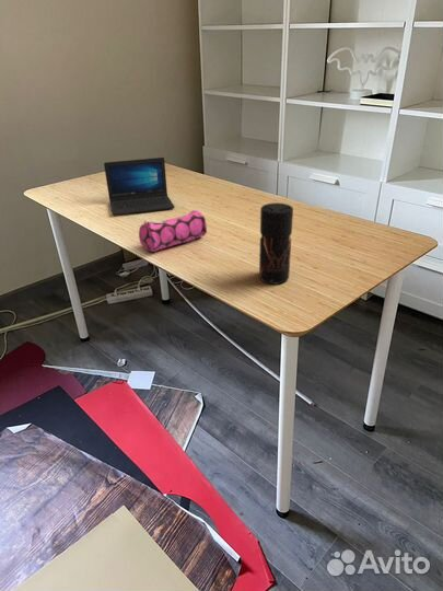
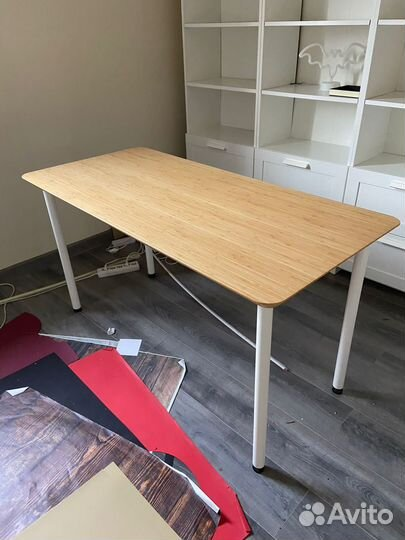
- laptop [103,157,176,216]
- pepper grinder [258,201,294,286]
- pencil case [138,209,208,253]
